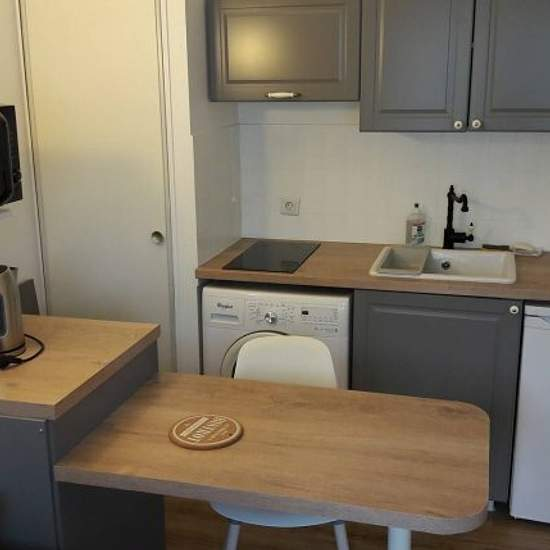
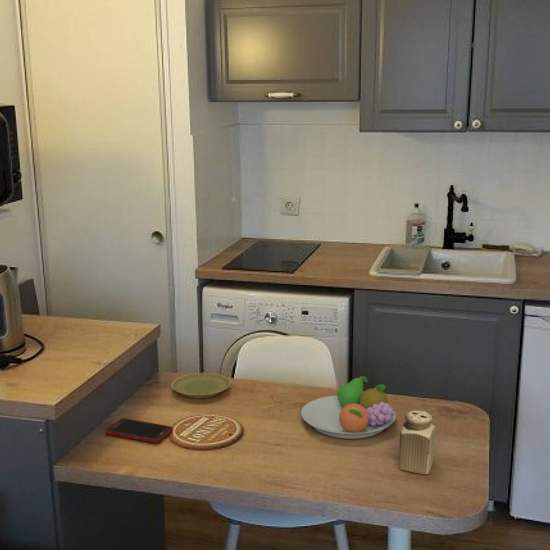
+ plate [171,372,232,399]
+ fruit bowl [300,375,397,440]
+ cell phone [104,417,174,444]
+ salt shaker [398,409,436,475]
